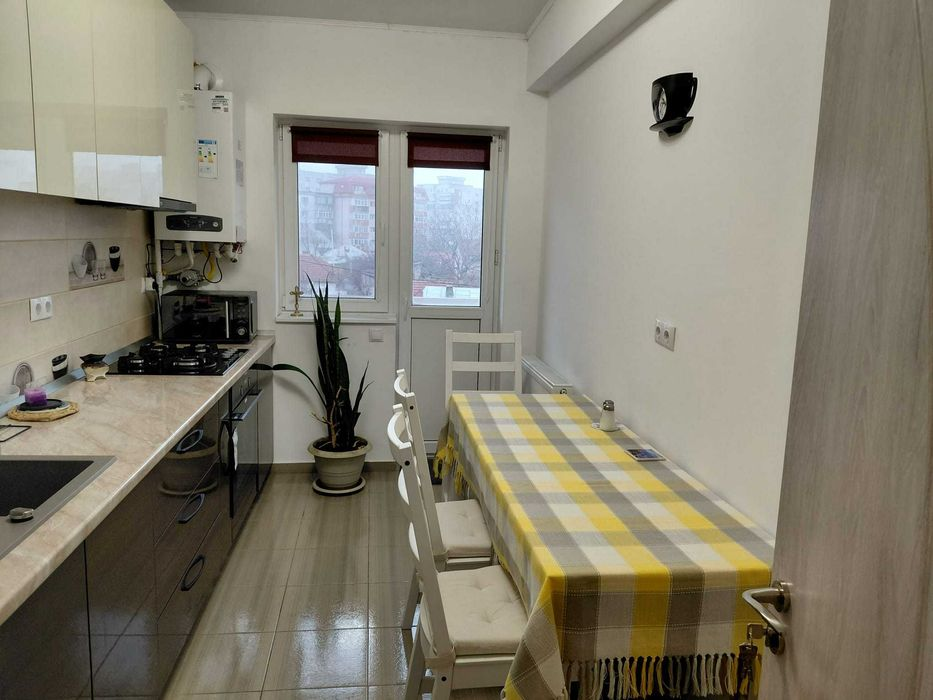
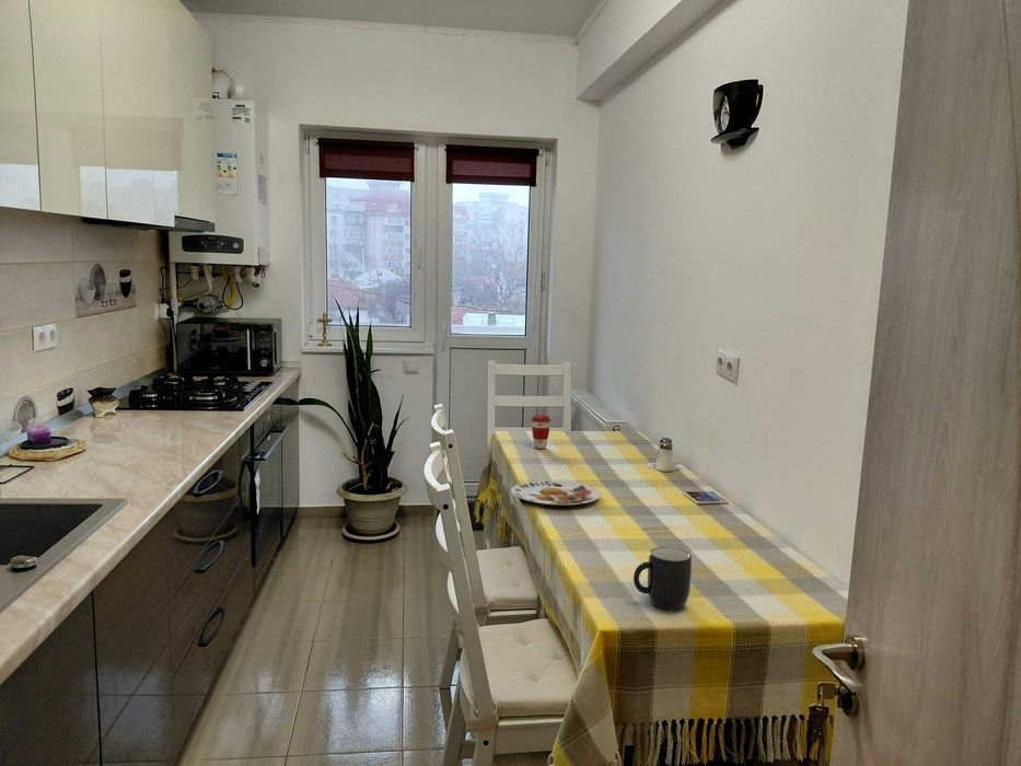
+ coffee cup [531,414,552,450]
+ mug [633,546,693,611]
+ plate [510,479,601,507]
